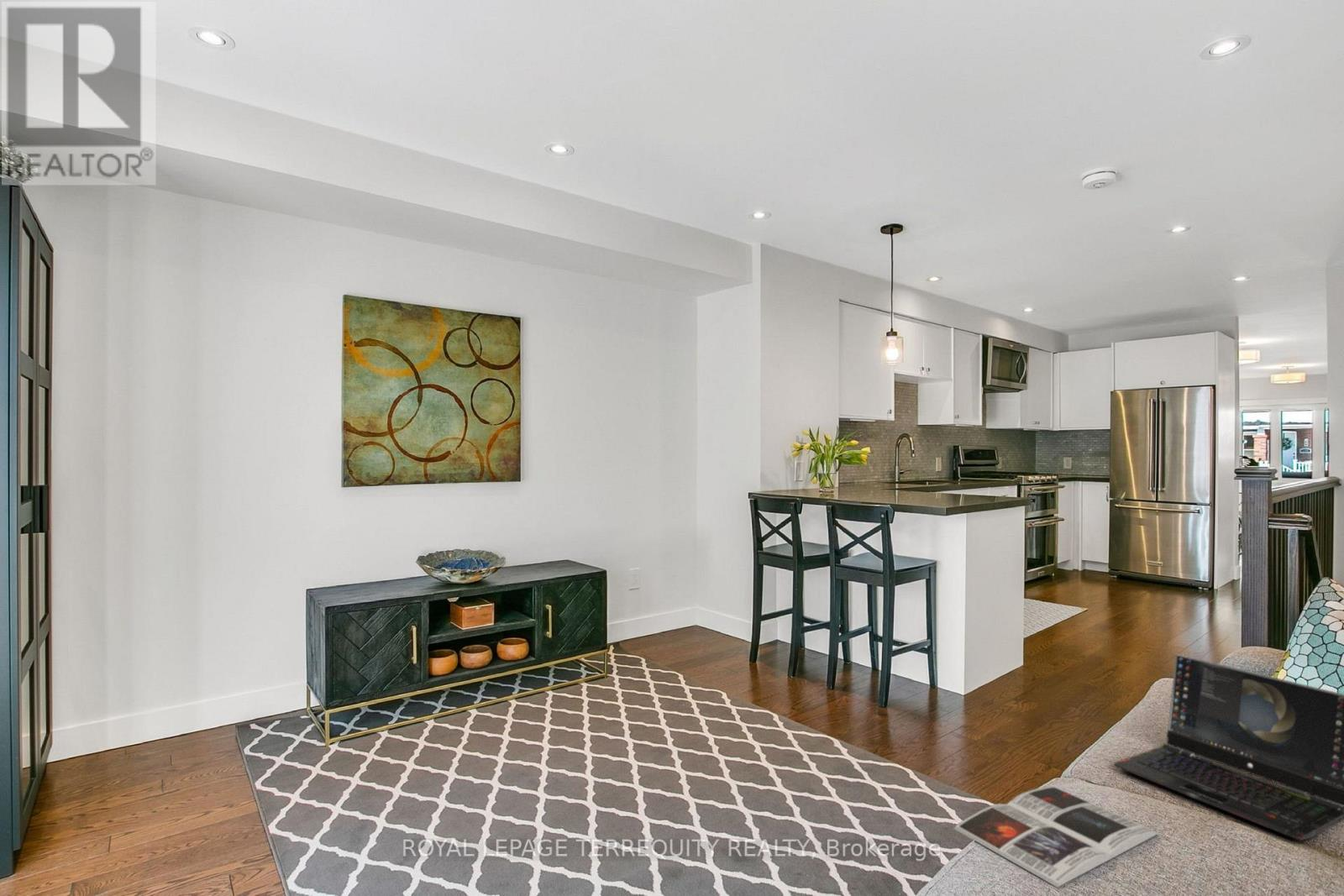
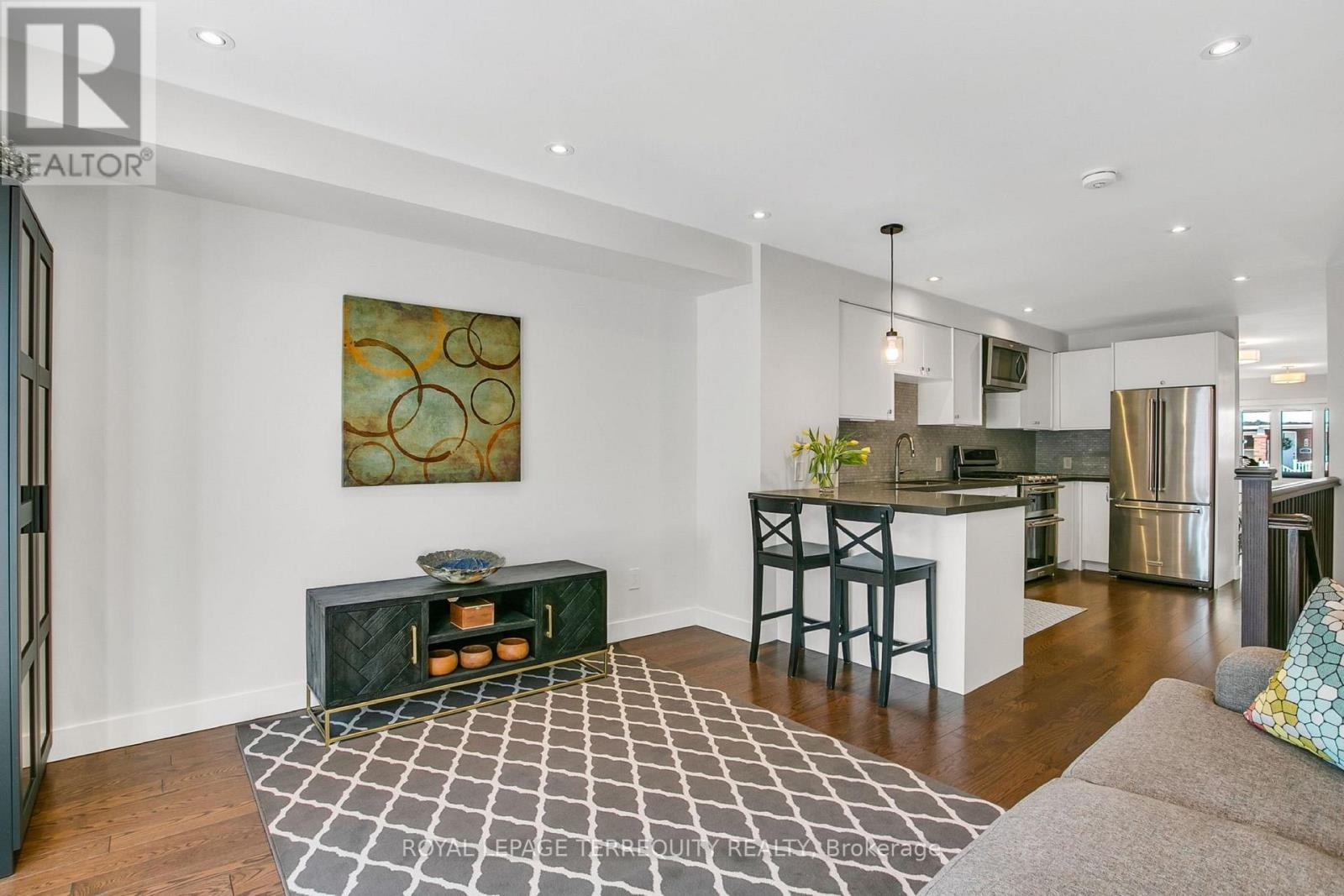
- magazine [953,785,1159,888]
- laptop computer [1113,653,1344,841]
